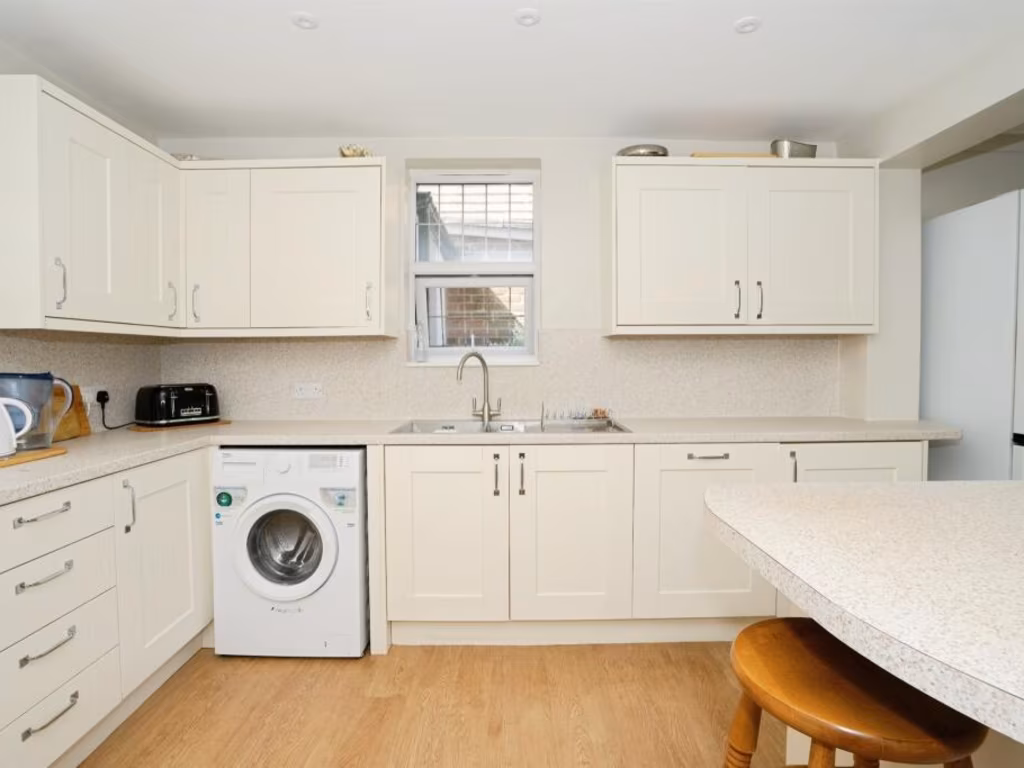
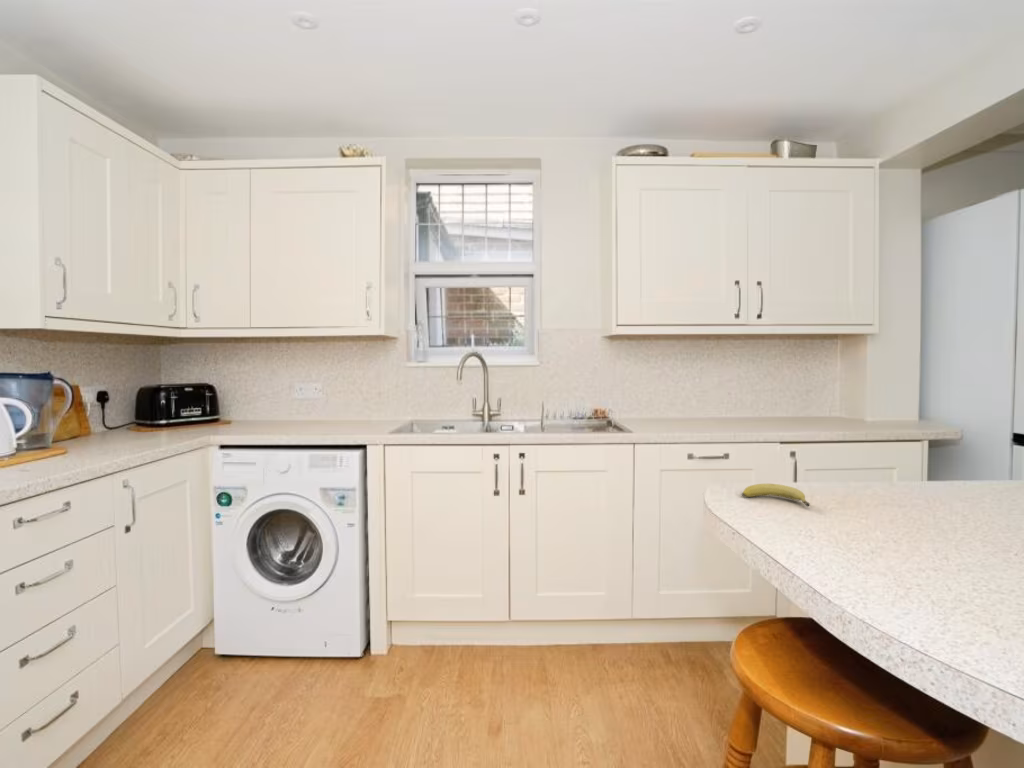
+ fruit [741,483,811,508]
